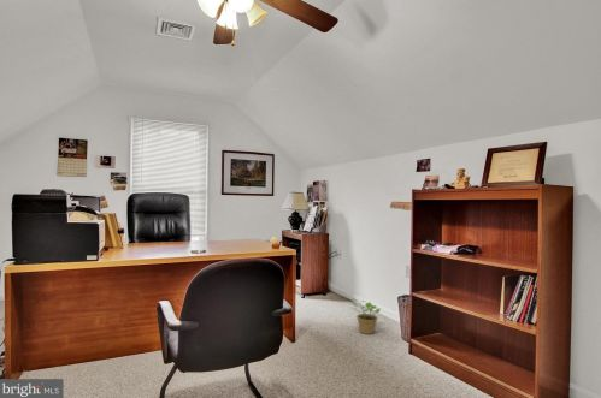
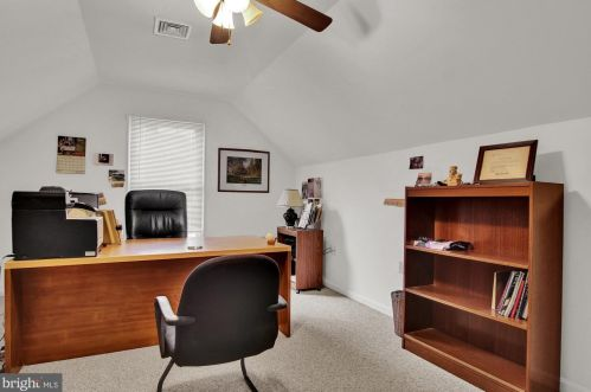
- potted plant [350,297,382,335]
